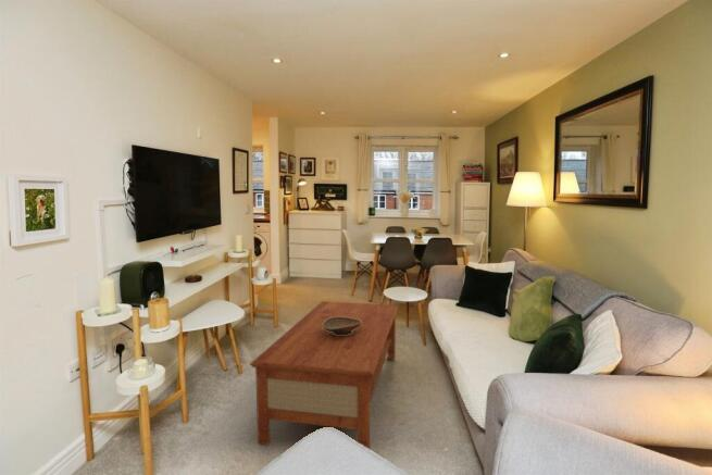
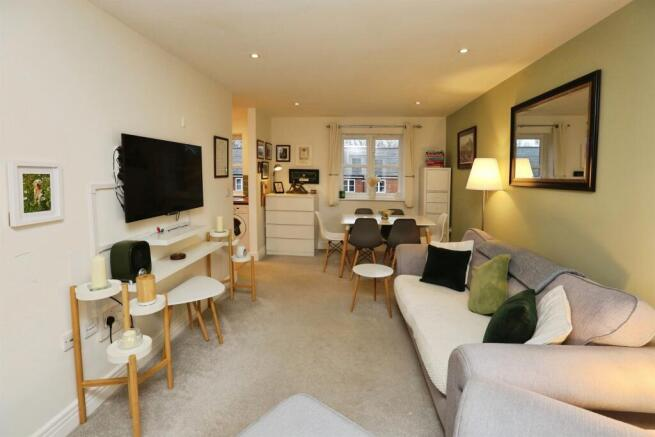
- coffee table [249,300,400,450]
- decorative bowl [323,316,362,335]
